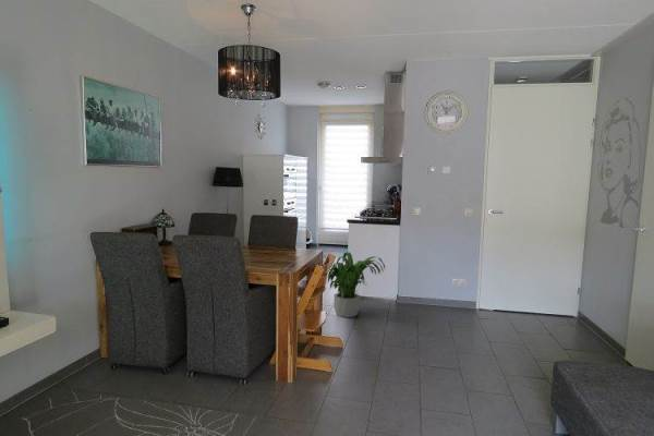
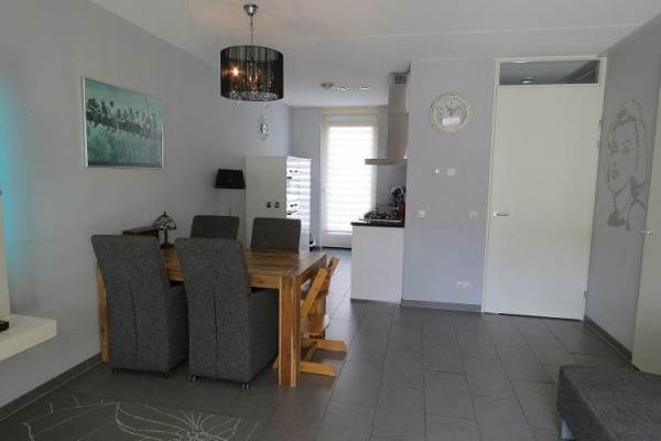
- potted plant [323,251,386,318]
